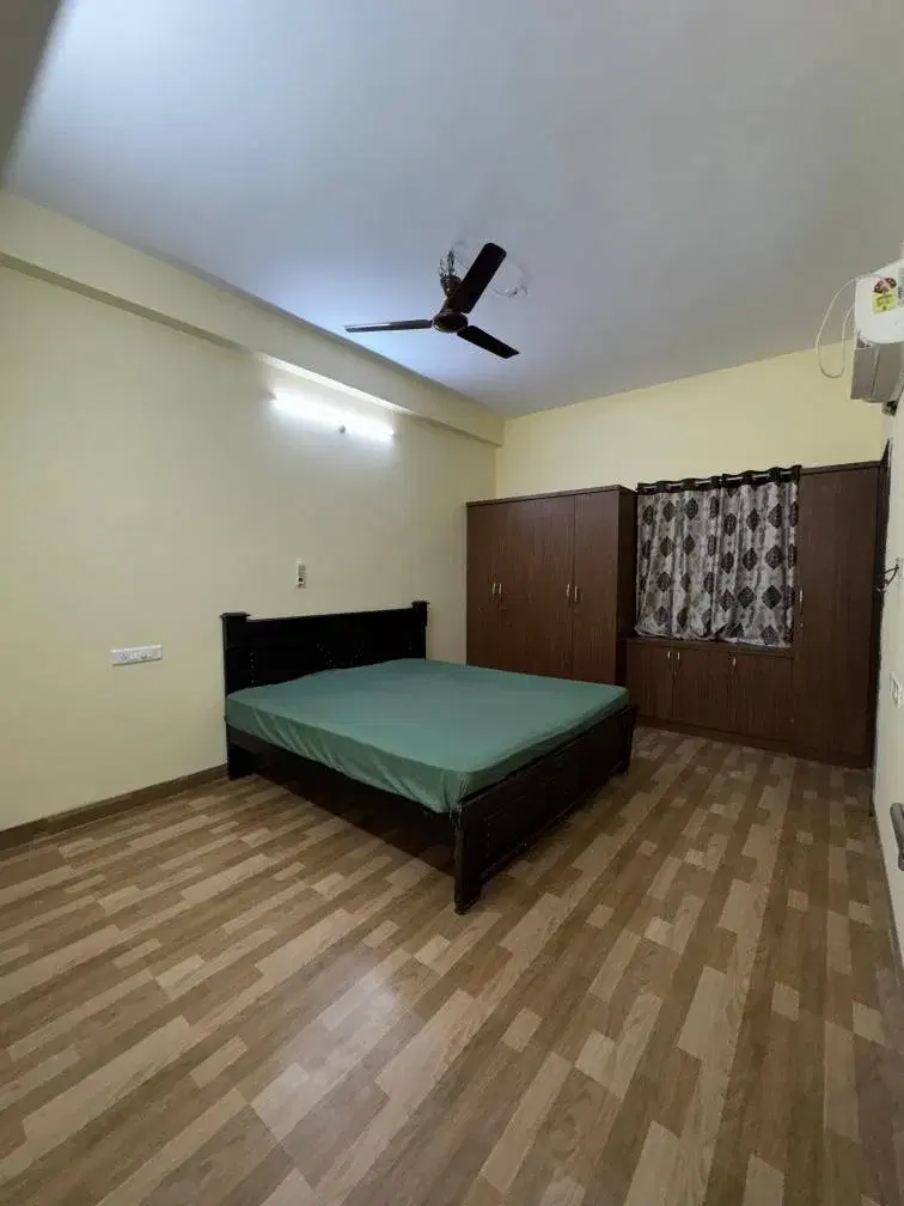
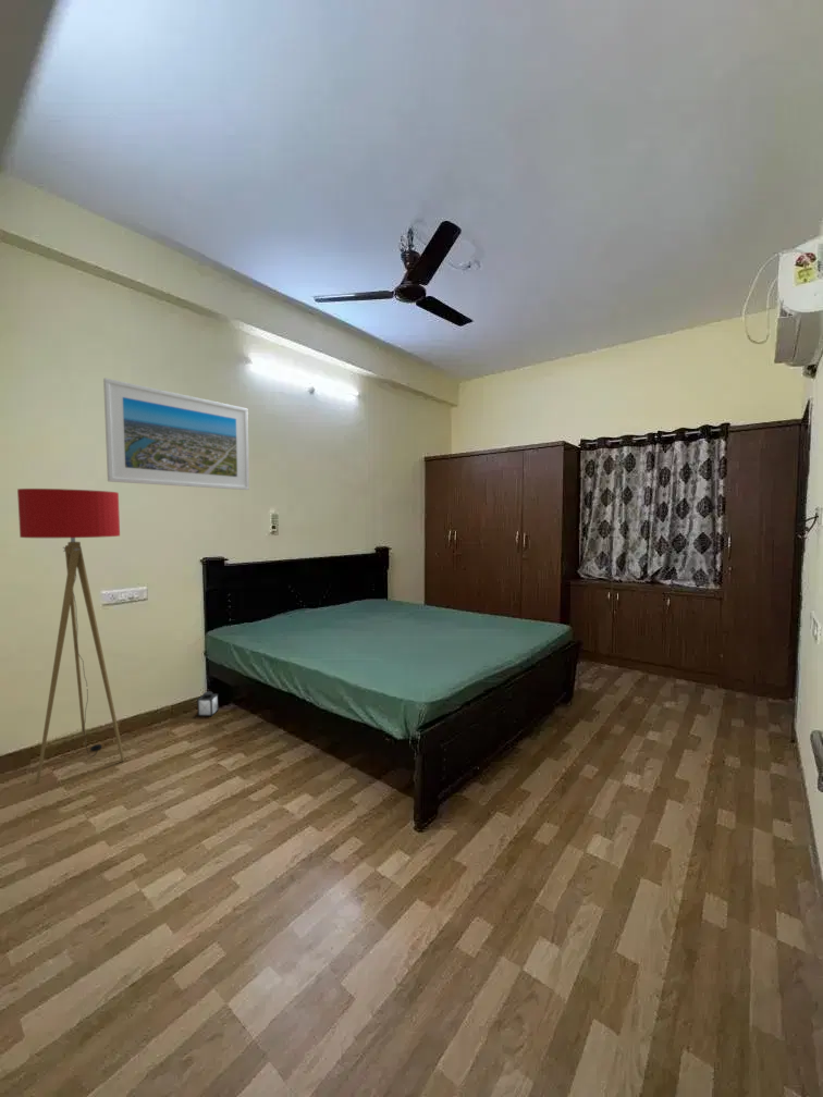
+ lantern [196,677,220,717]
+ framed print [102,377,250,491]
+ floor lamp [16,488,125,785]
